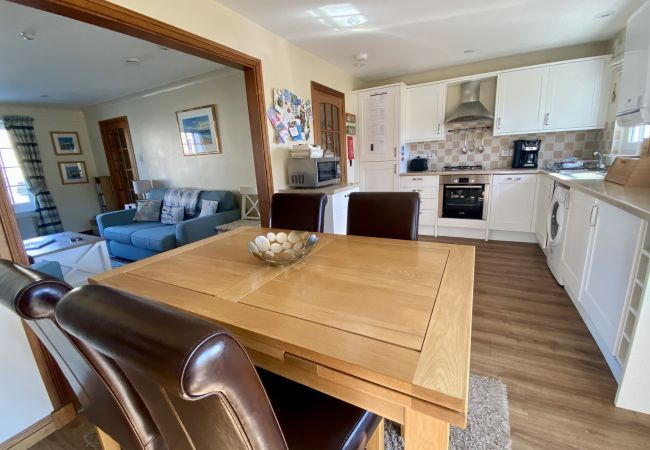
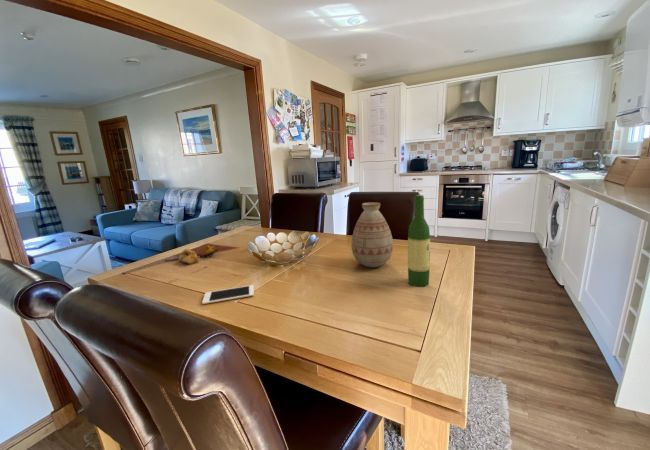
+ wine bottle [407,194,431,288]
+ vase [351,201,394,268]
+ cell phone [201,284,255,305]
+ cutting board [122,242,248,285]
